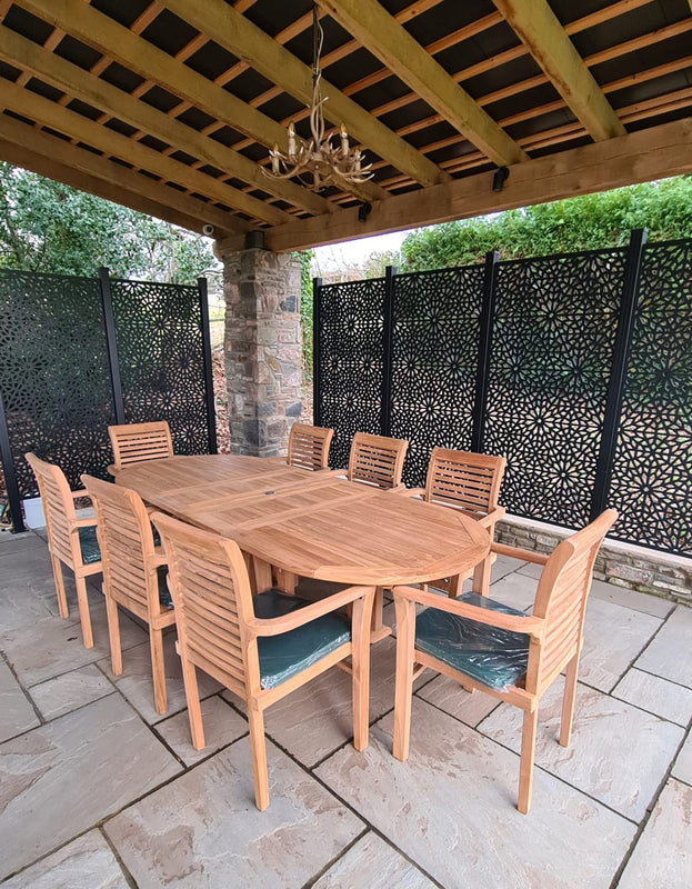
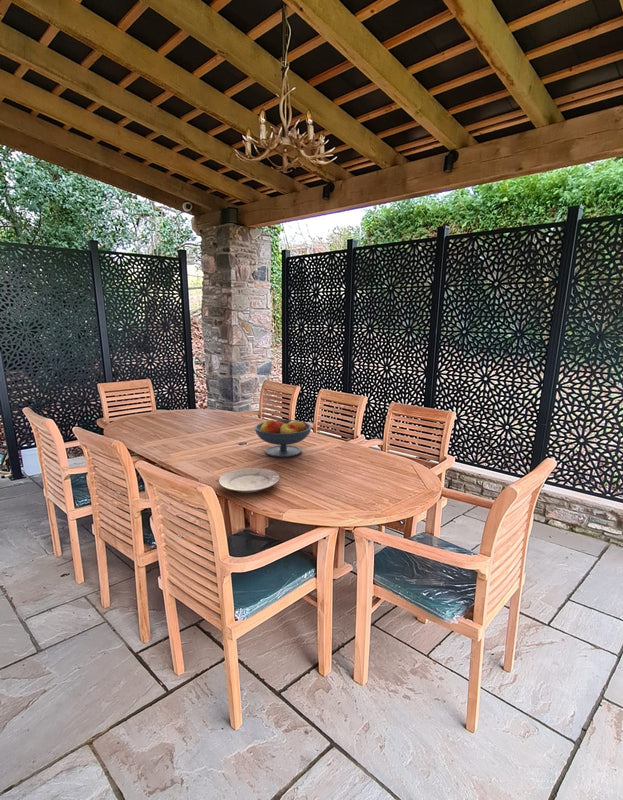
+ fruit bowl [253,419,313,458]
+ plate [218,467,281,494]
